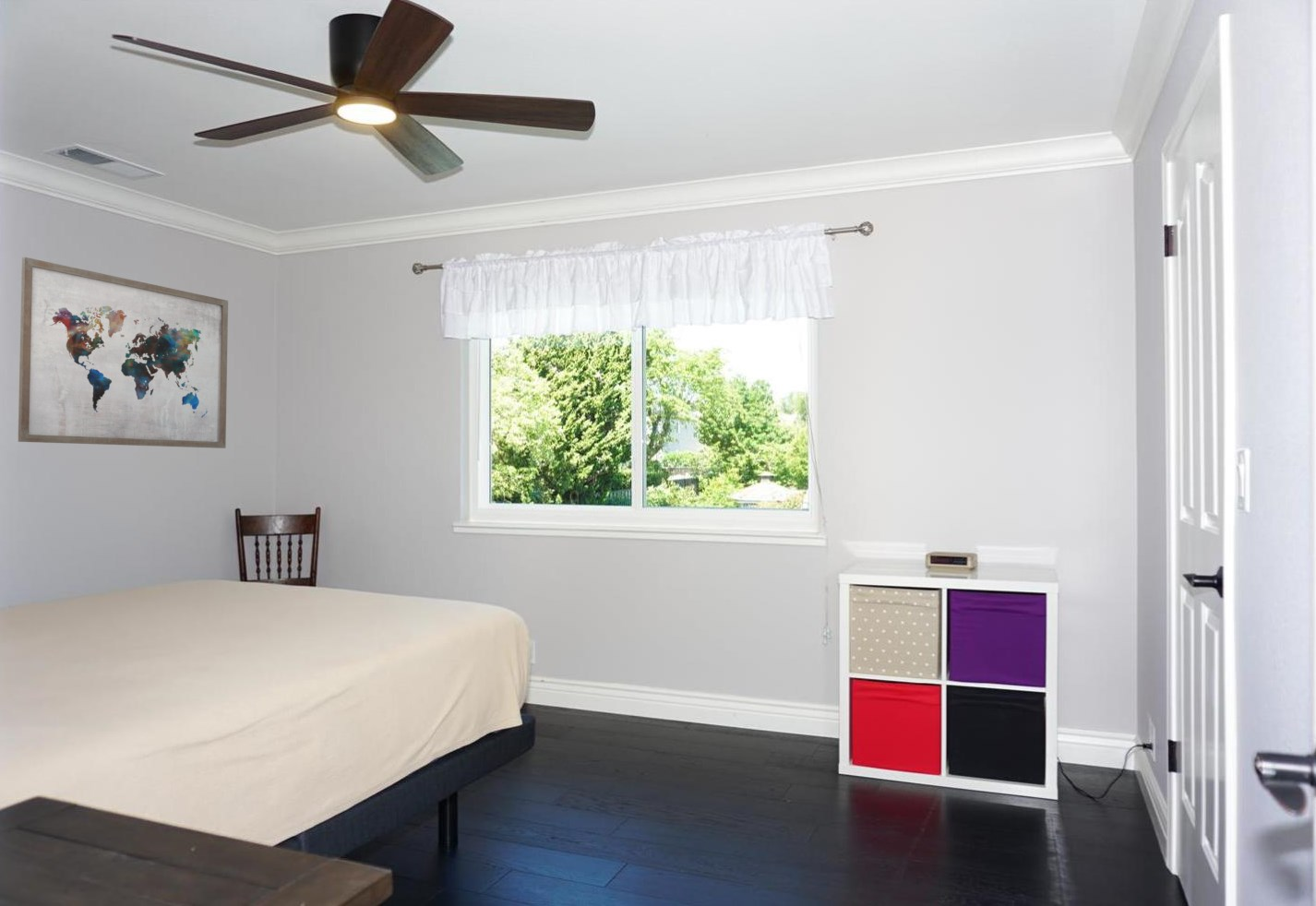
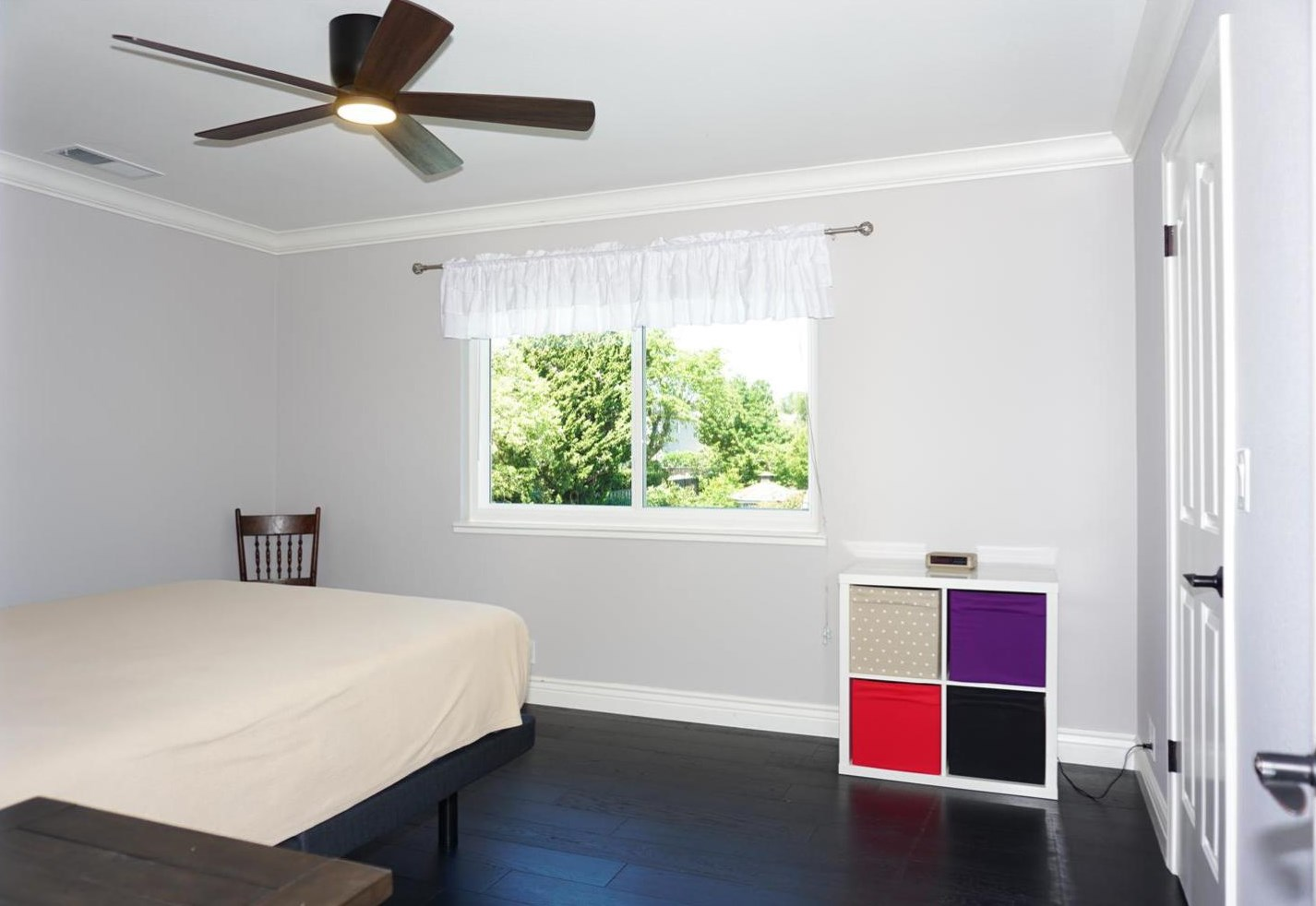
- wall art [18,256,229,449]
